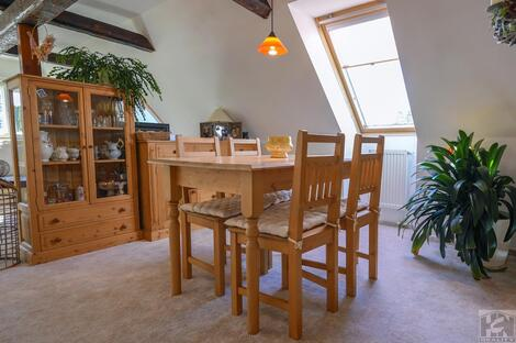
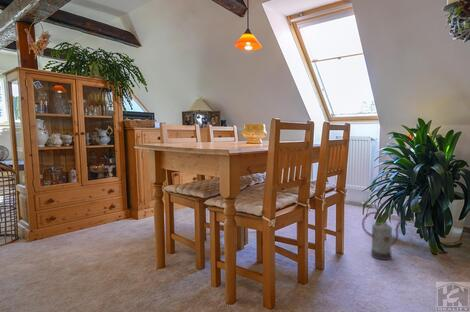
+ watering can [361,211,404,261]
